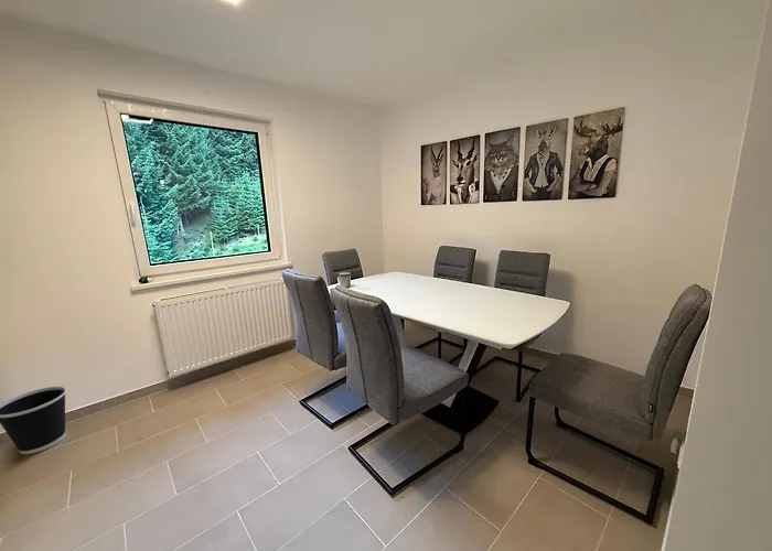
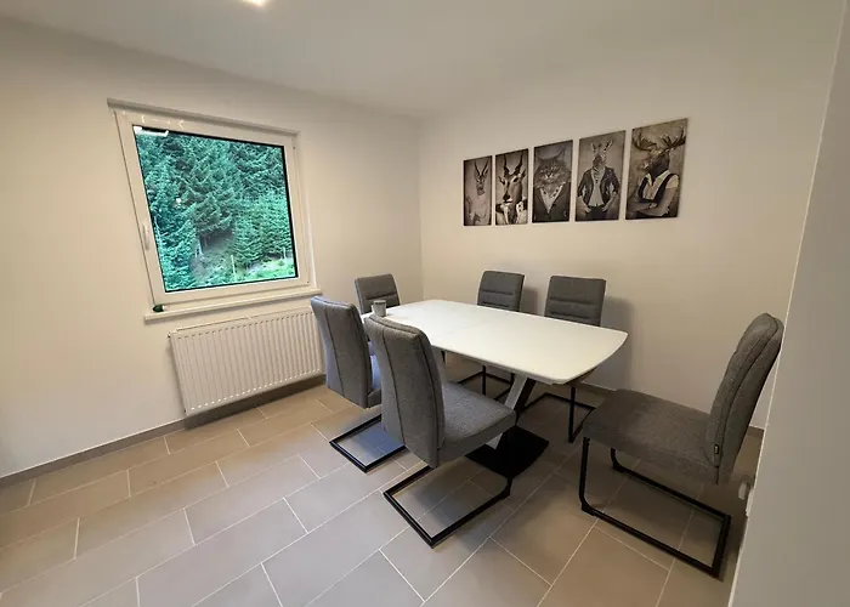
- wastebasket [0,386,67,455]
